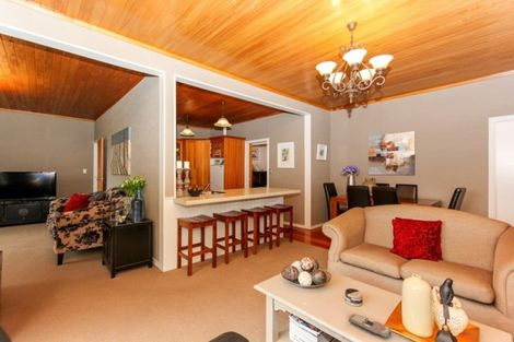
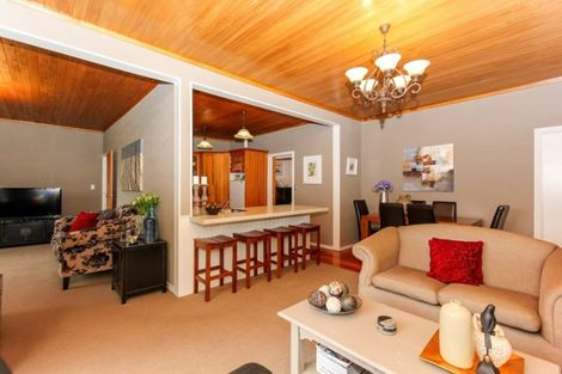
- remote control [349,312,393,339]
